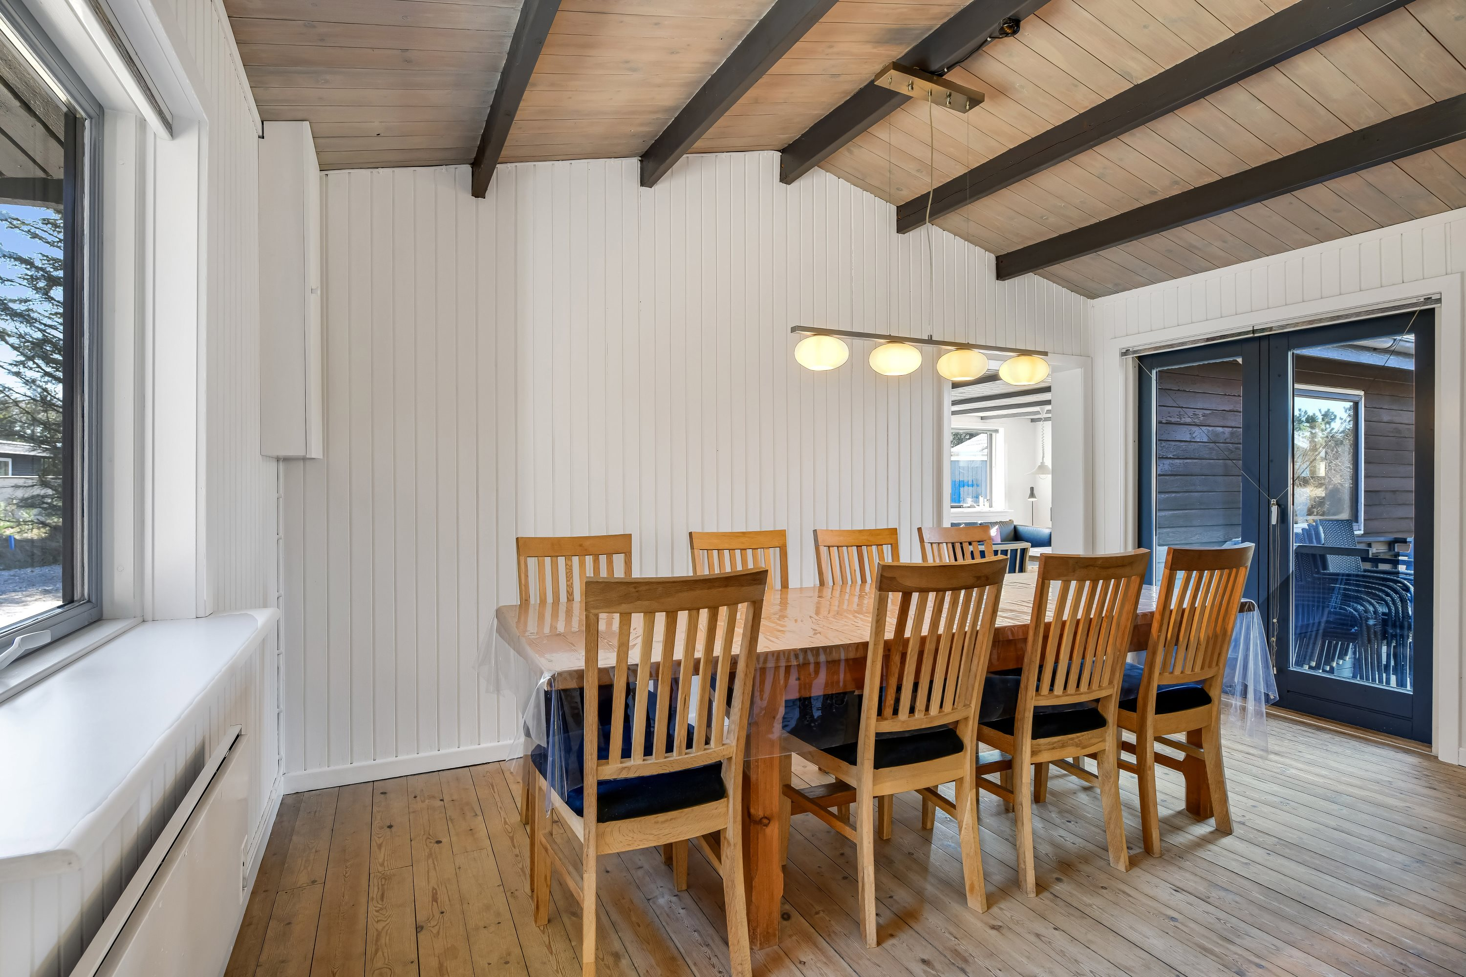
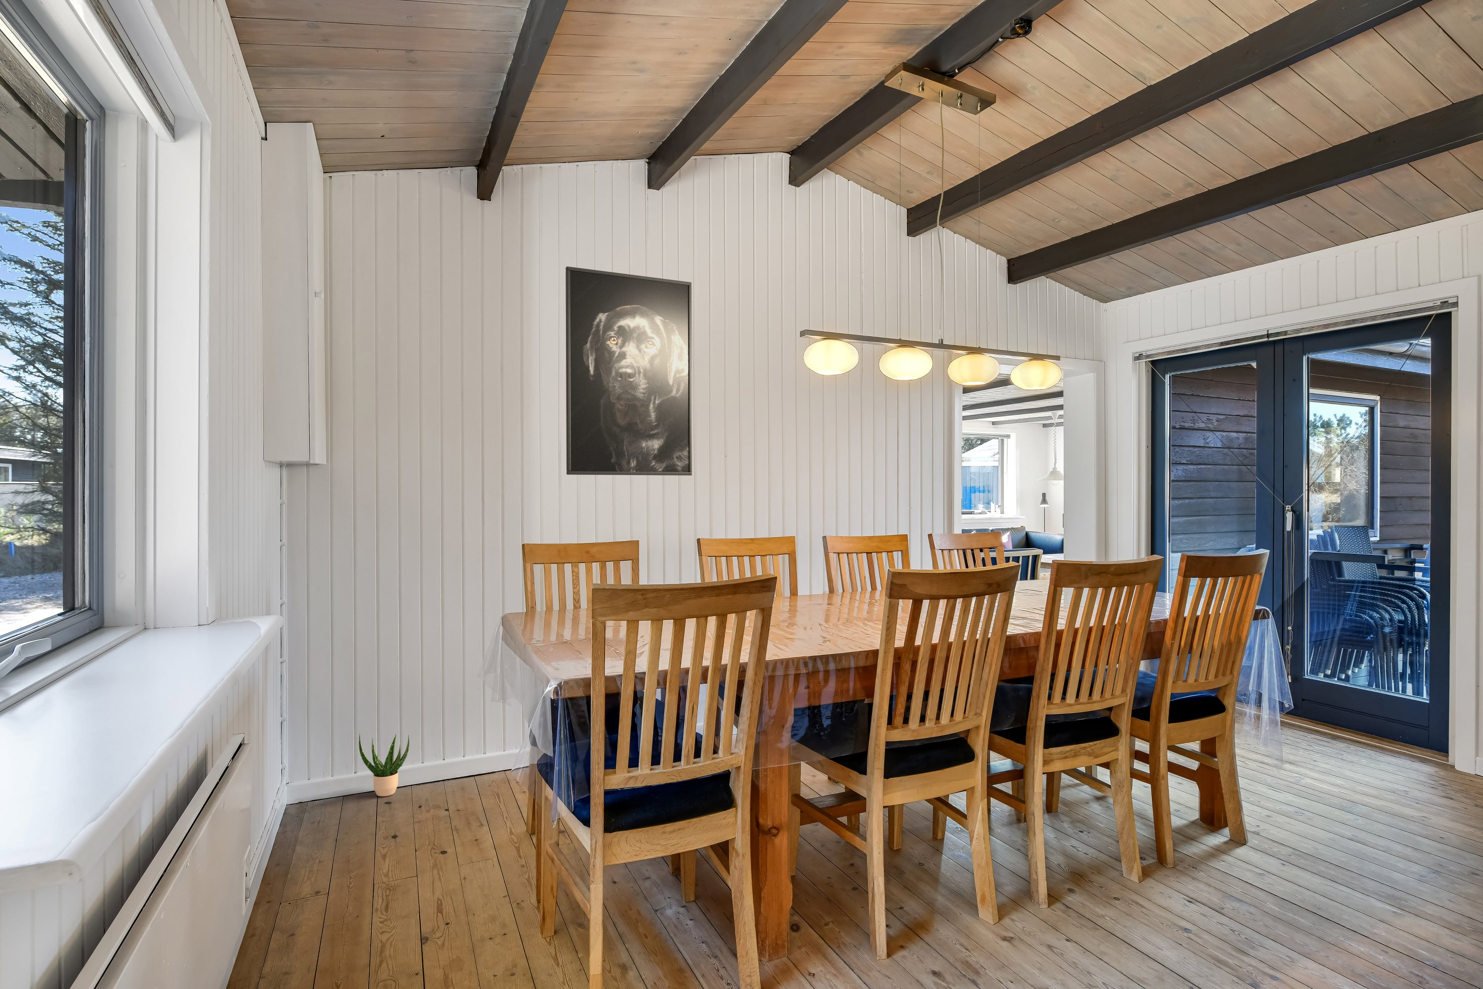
+ potted plant [359,733,409,797]
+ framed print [565,266,693,476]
